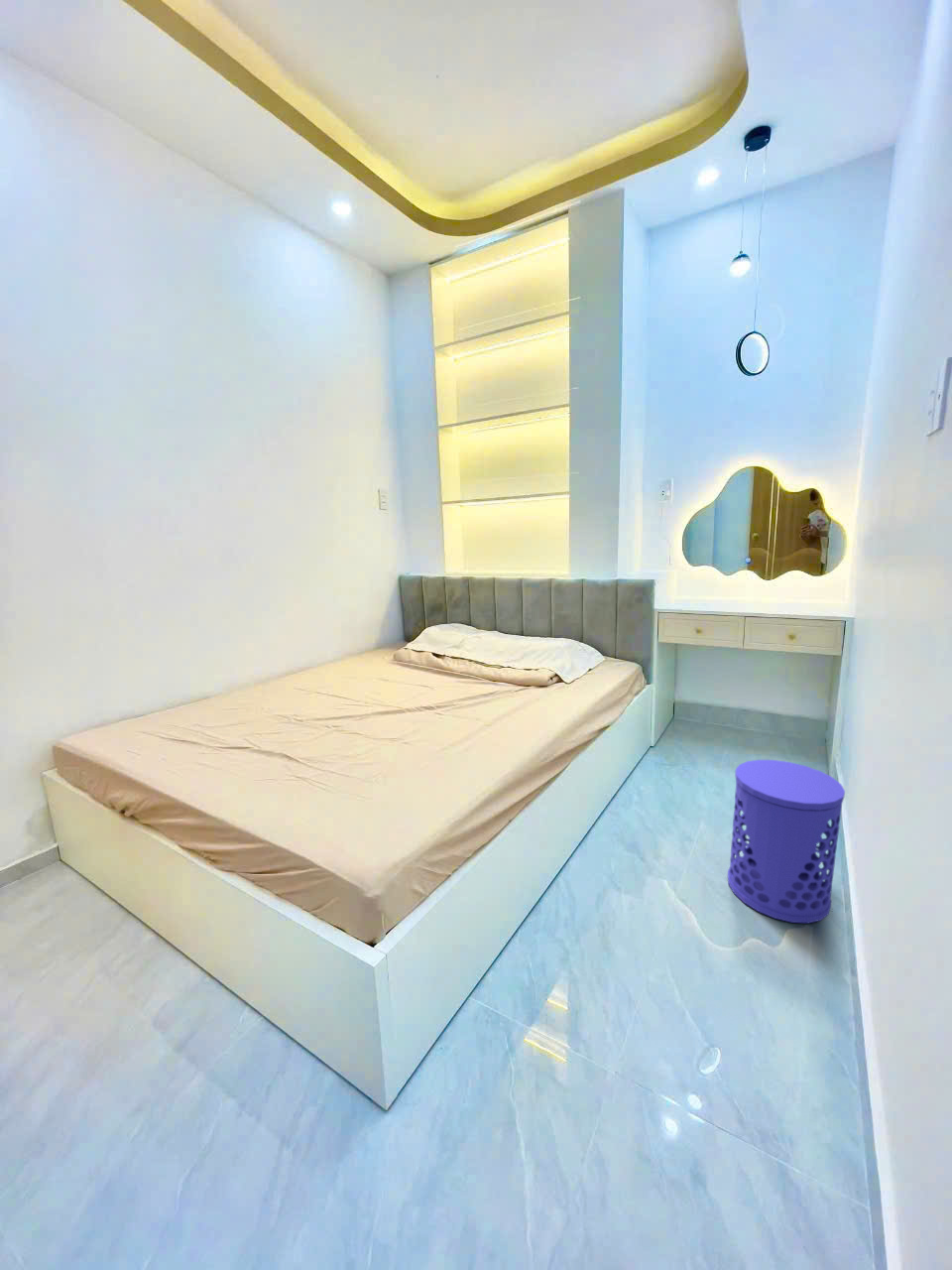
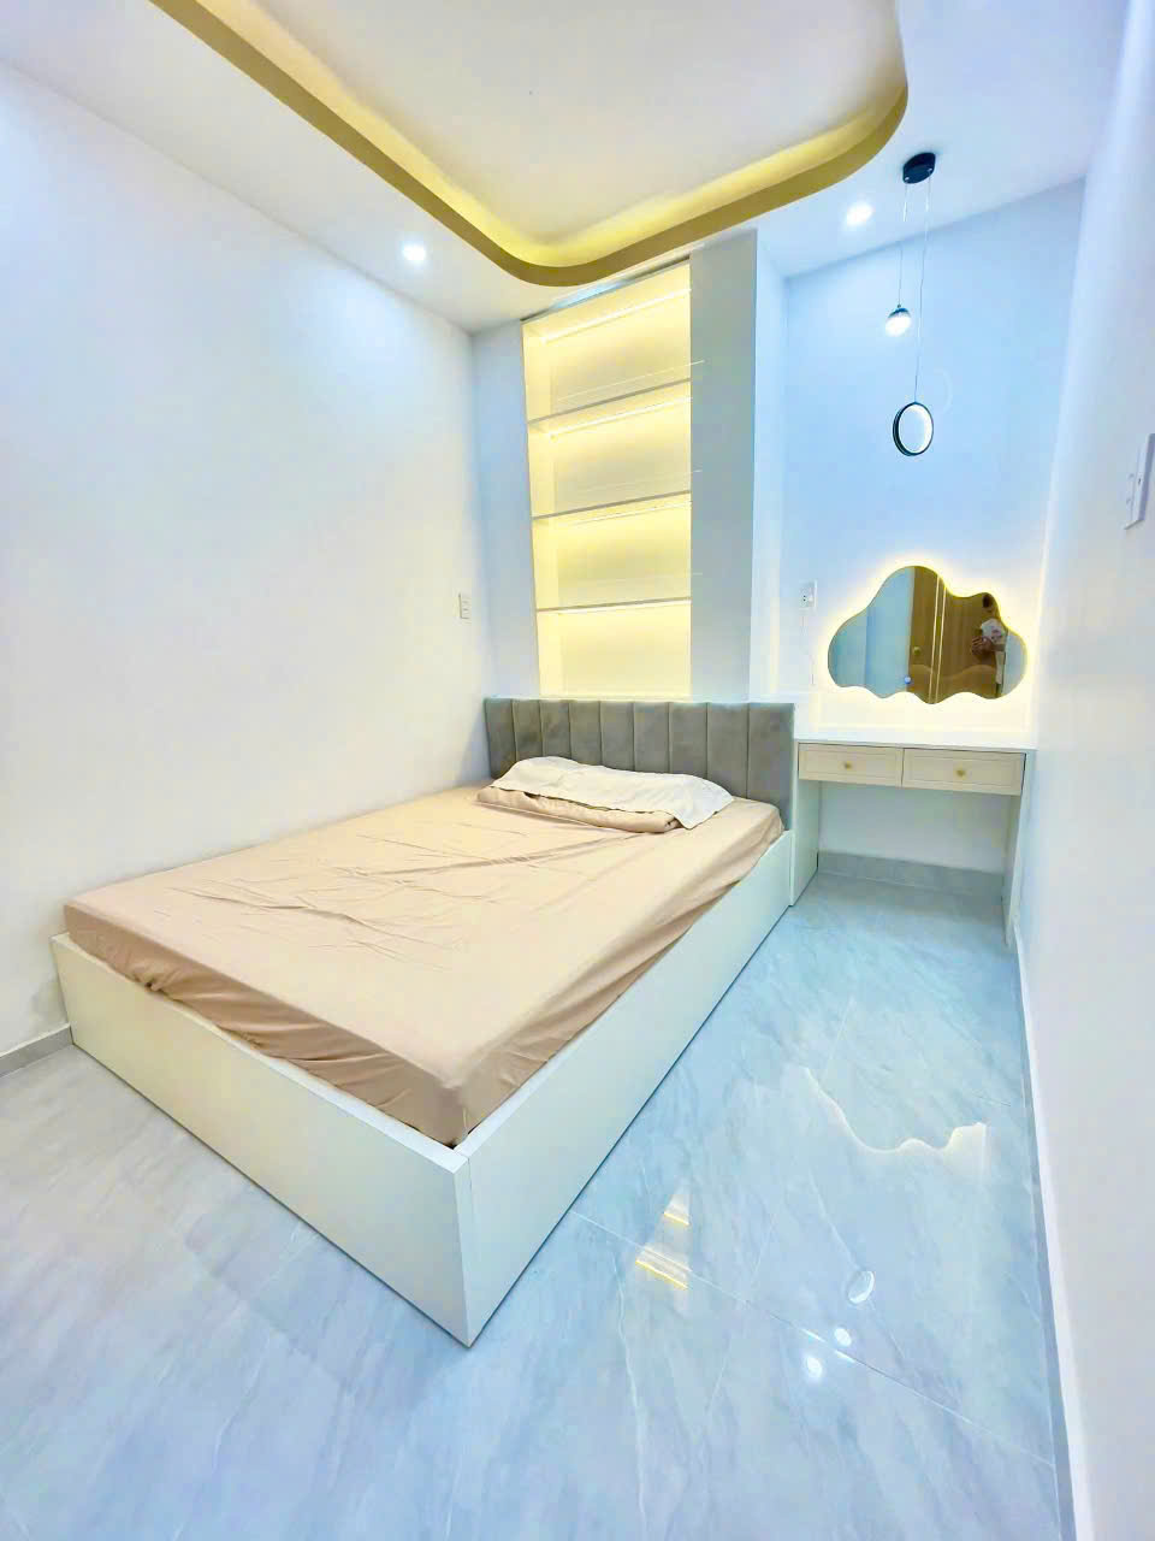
- waste bin [727,759,846,925]
